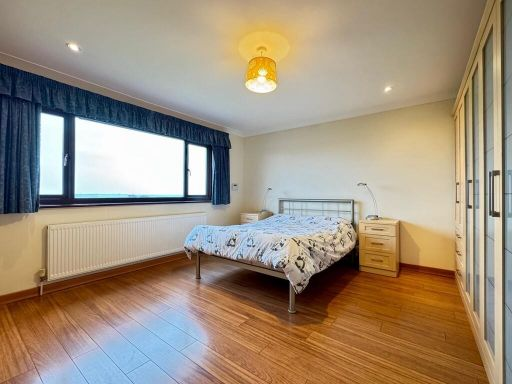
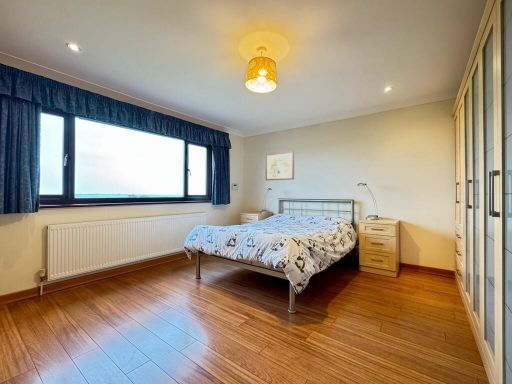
+ wall art [265,150,295,181]
